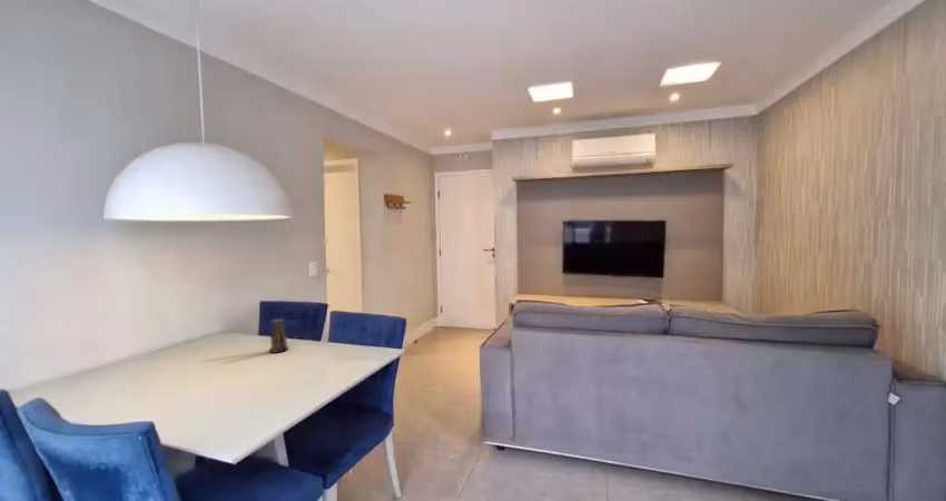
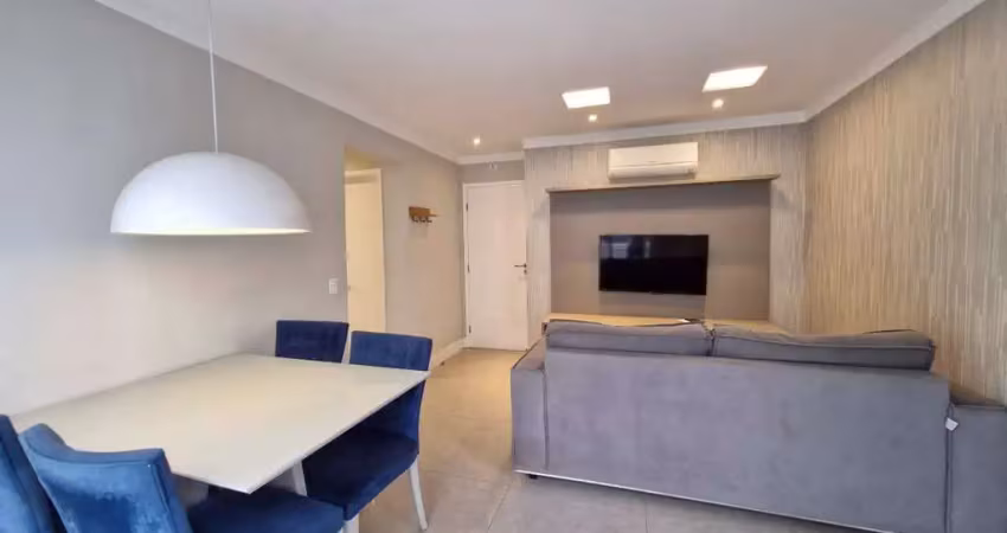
- candle [268,317,289,354]
